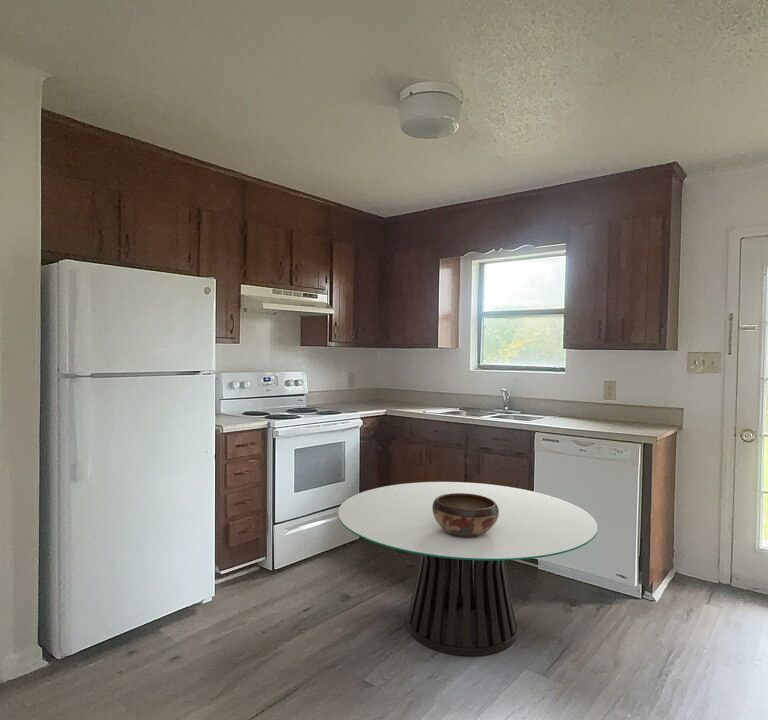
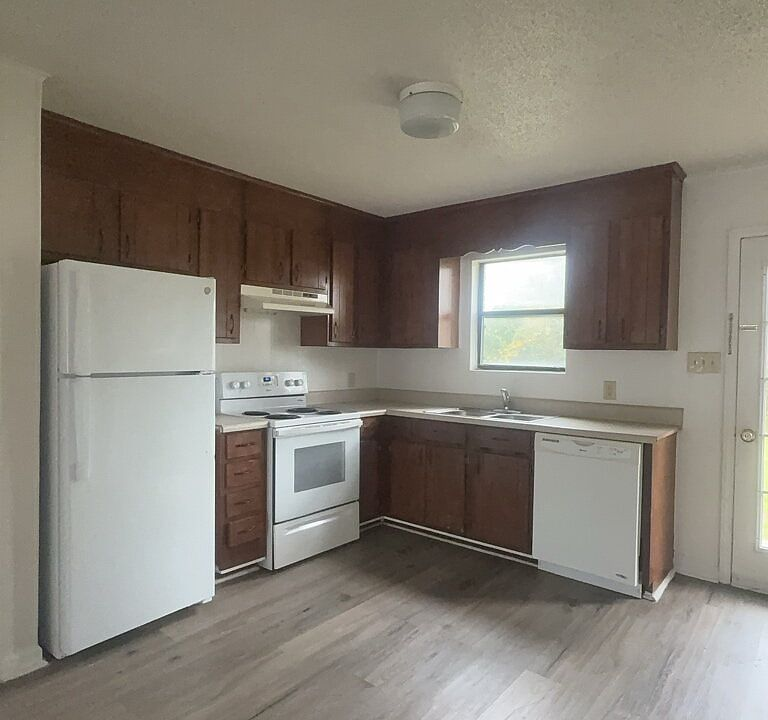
- decorative bowl [432,493,499,538]
- dining table [337,481,598,657]
